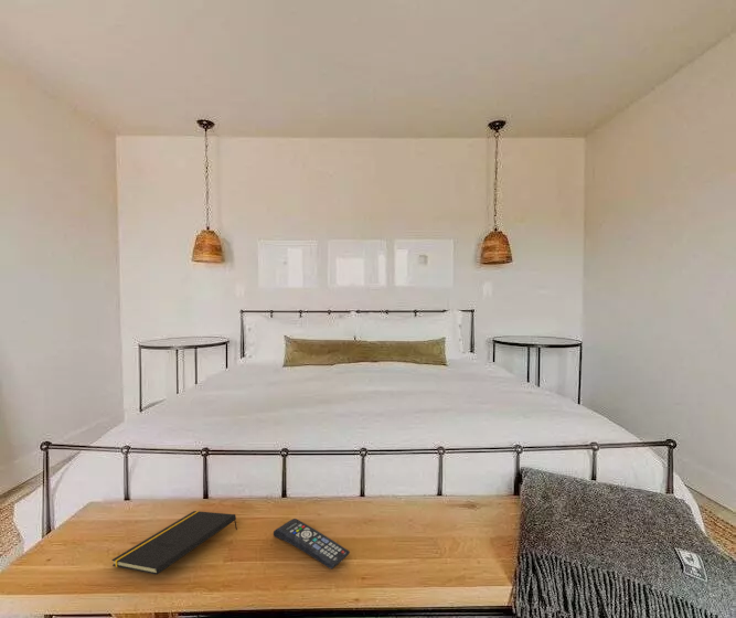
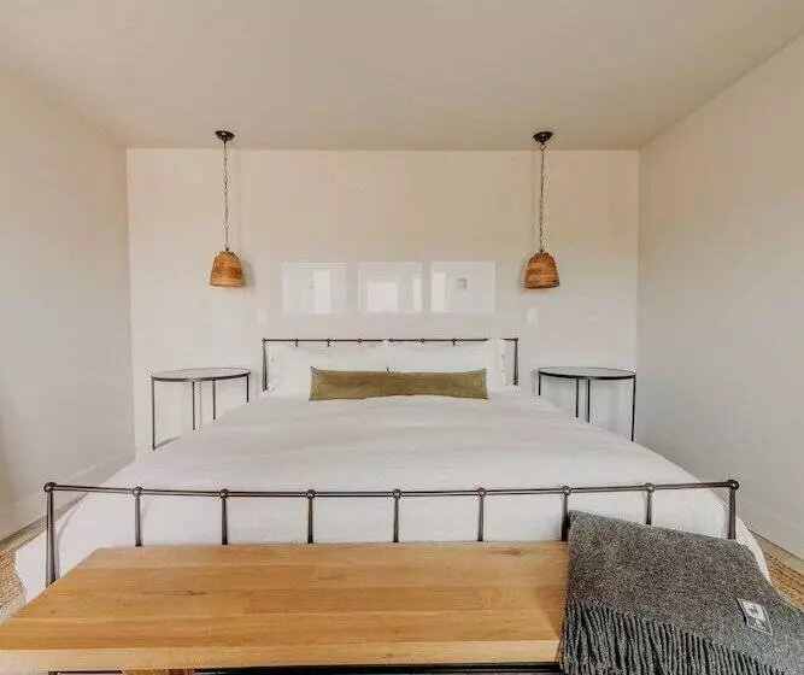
- notepad [111,510,238,576]
- remote control [273,518,351,571]
